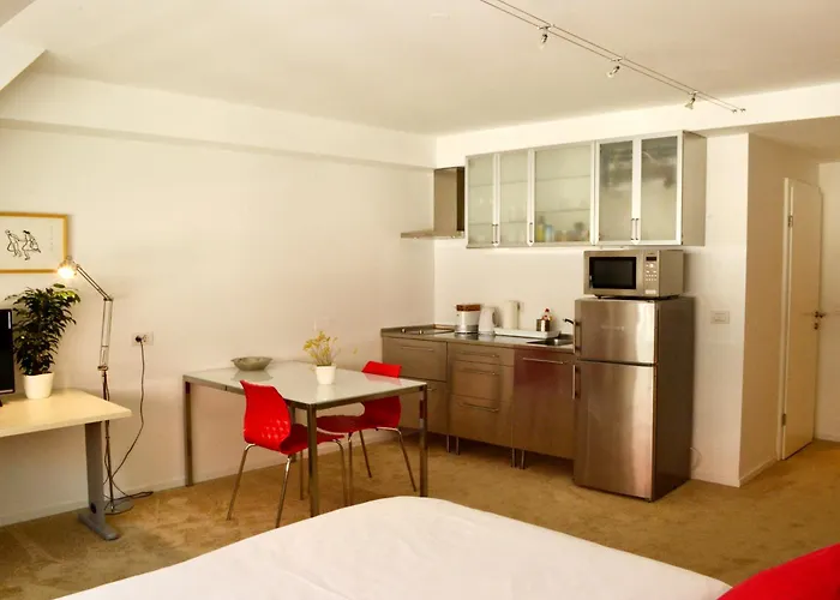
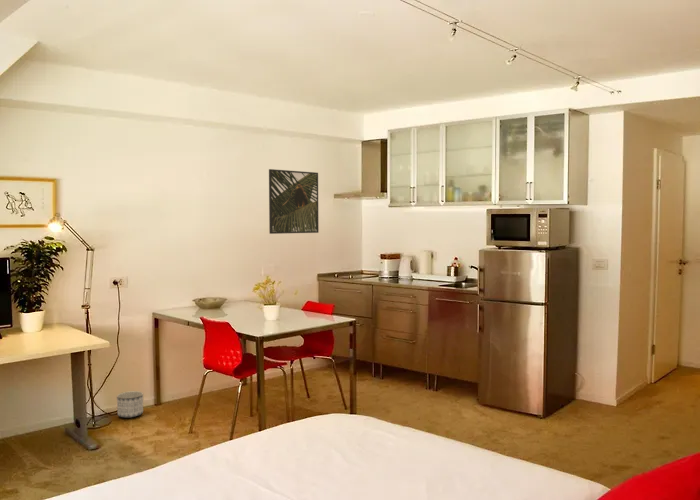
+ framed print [268,168,320,235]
+ planter [116,390,144,419]
